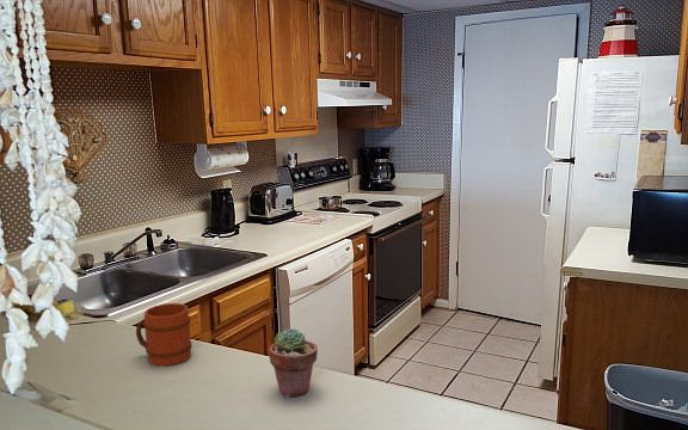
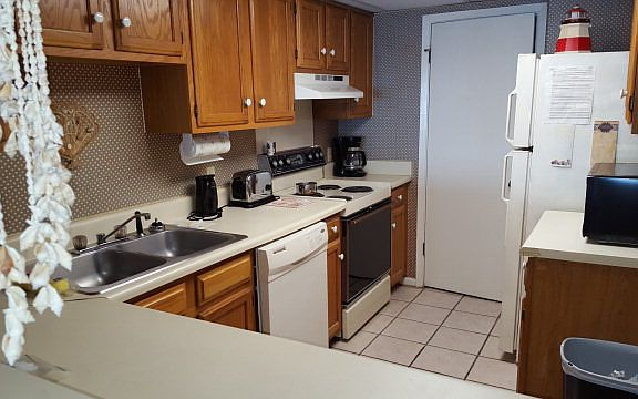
- potted succulent [268,327,319,399]
- mug [135,302,194,367]
